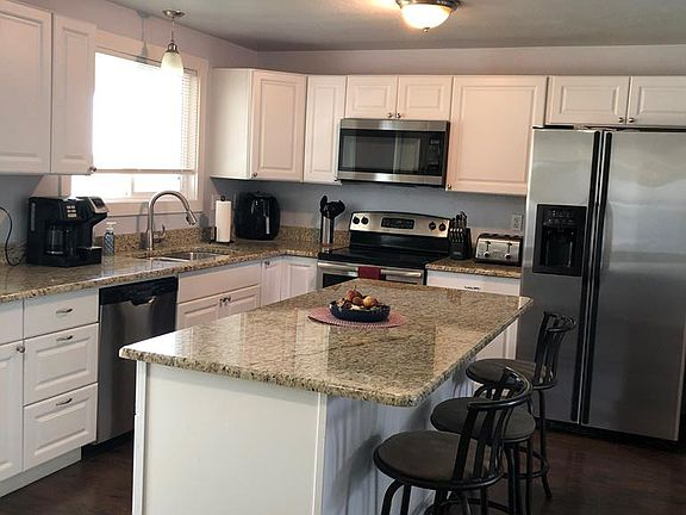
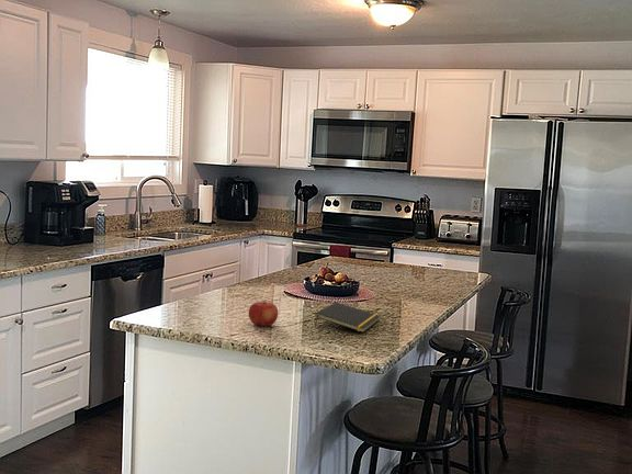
+ notepad [314,301,382,334]
+ fruit [248,300,279,327]
